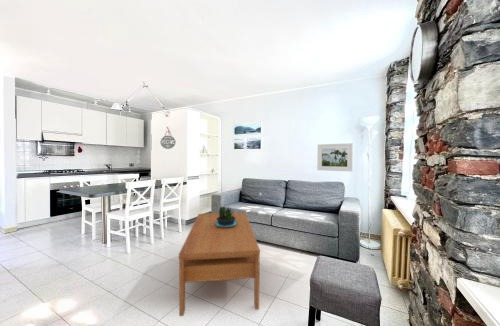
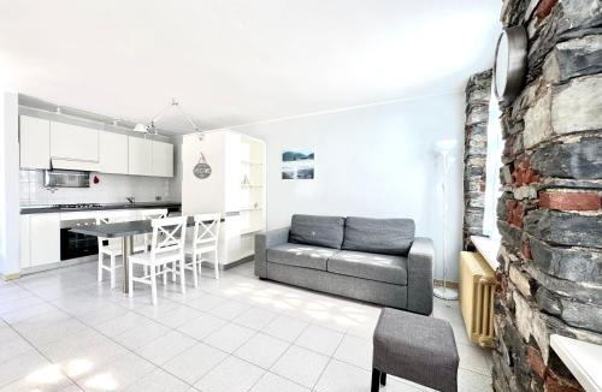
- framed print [316,142,354,172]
- coffee table [178,212,261,317]
- potted plant [215,206,237,227]
